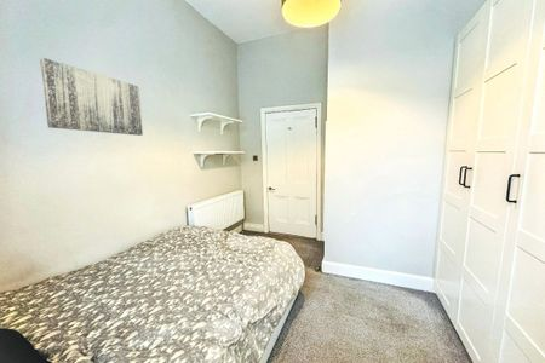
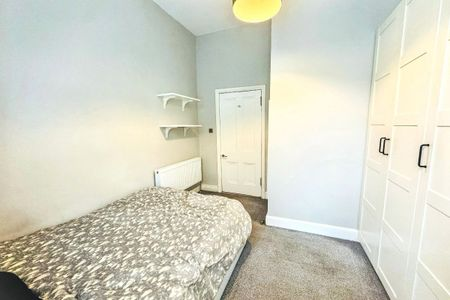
- wall art [39,57,144,137]
